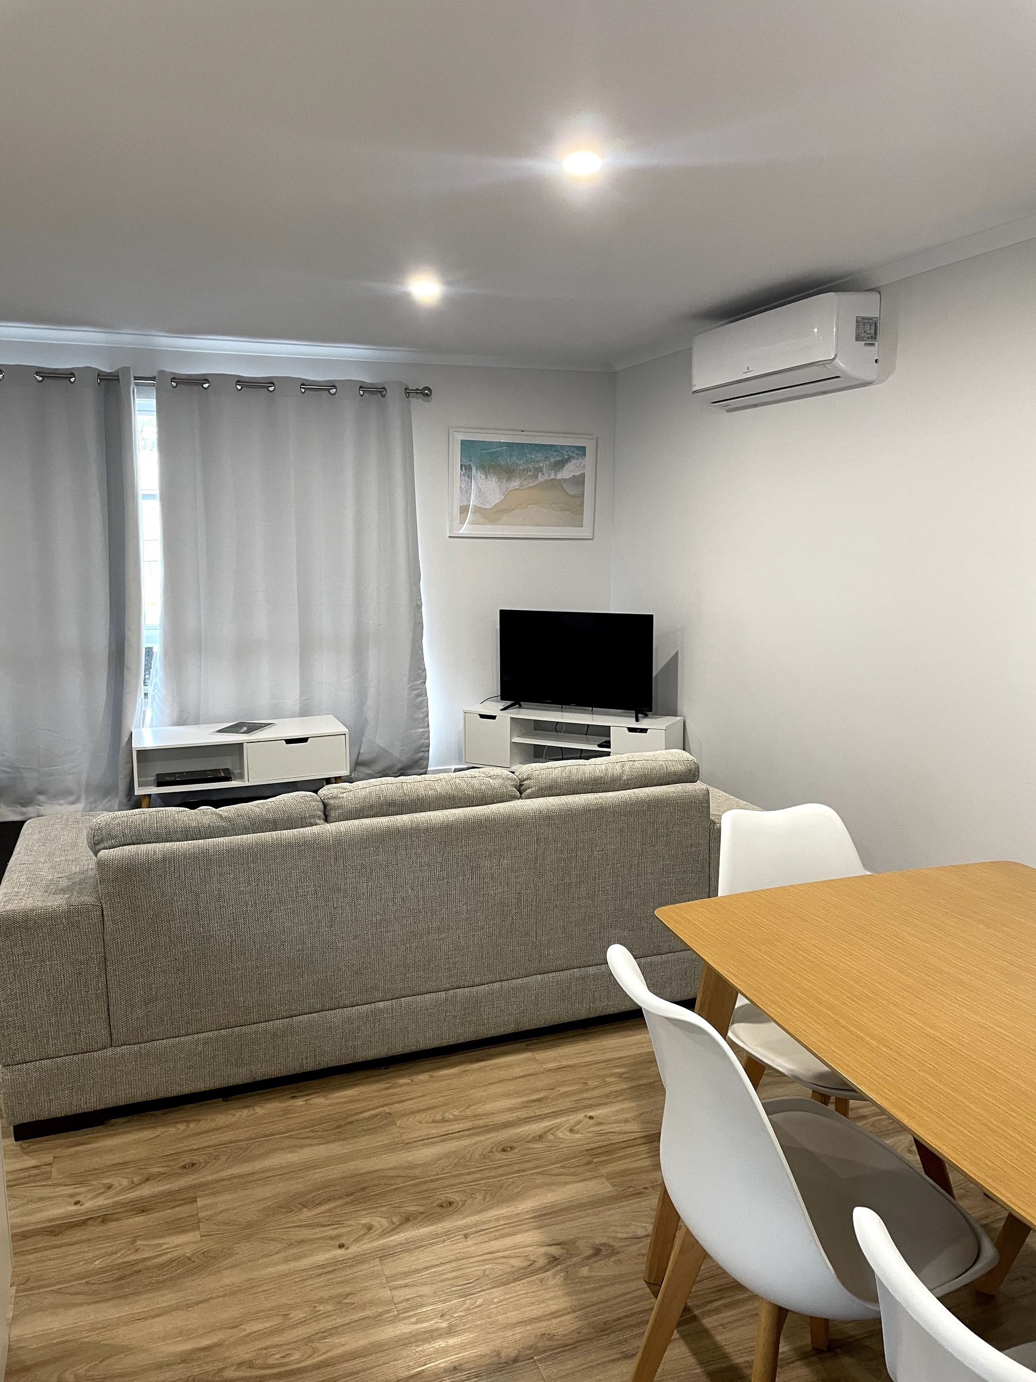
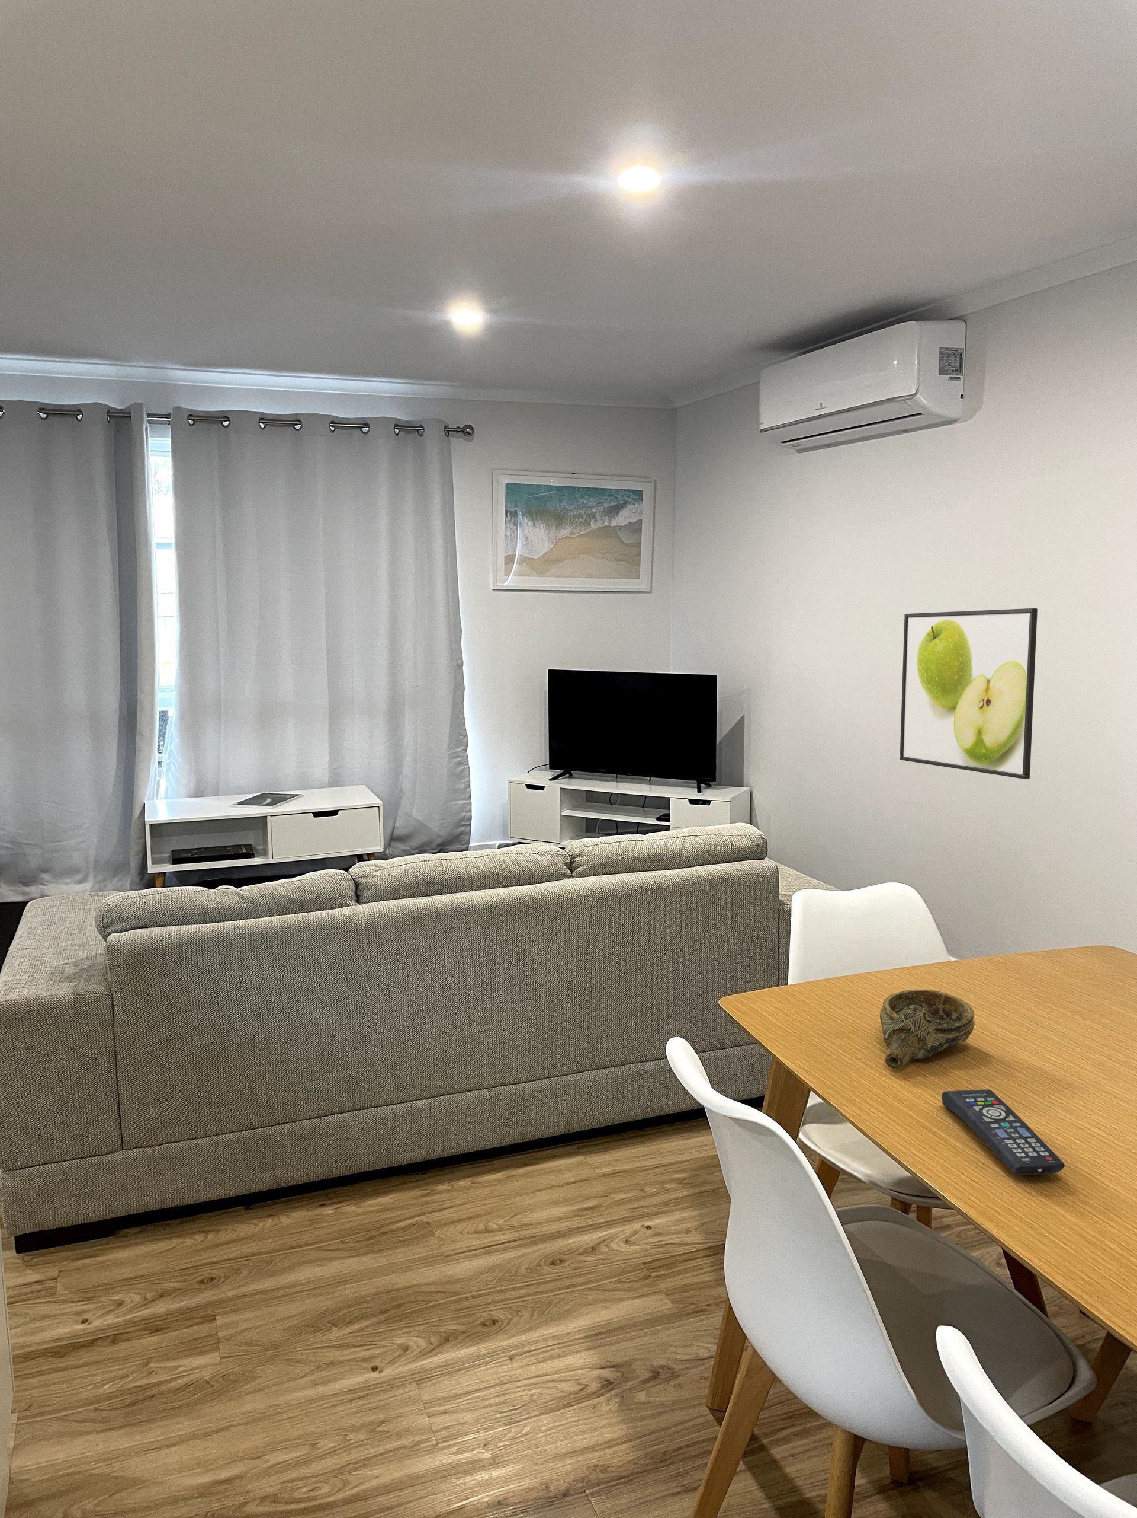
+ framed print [899,607,1038,779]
+ remote control [941,1089,1065,1176]
+ decorative bowl [879,988,976,1070]
